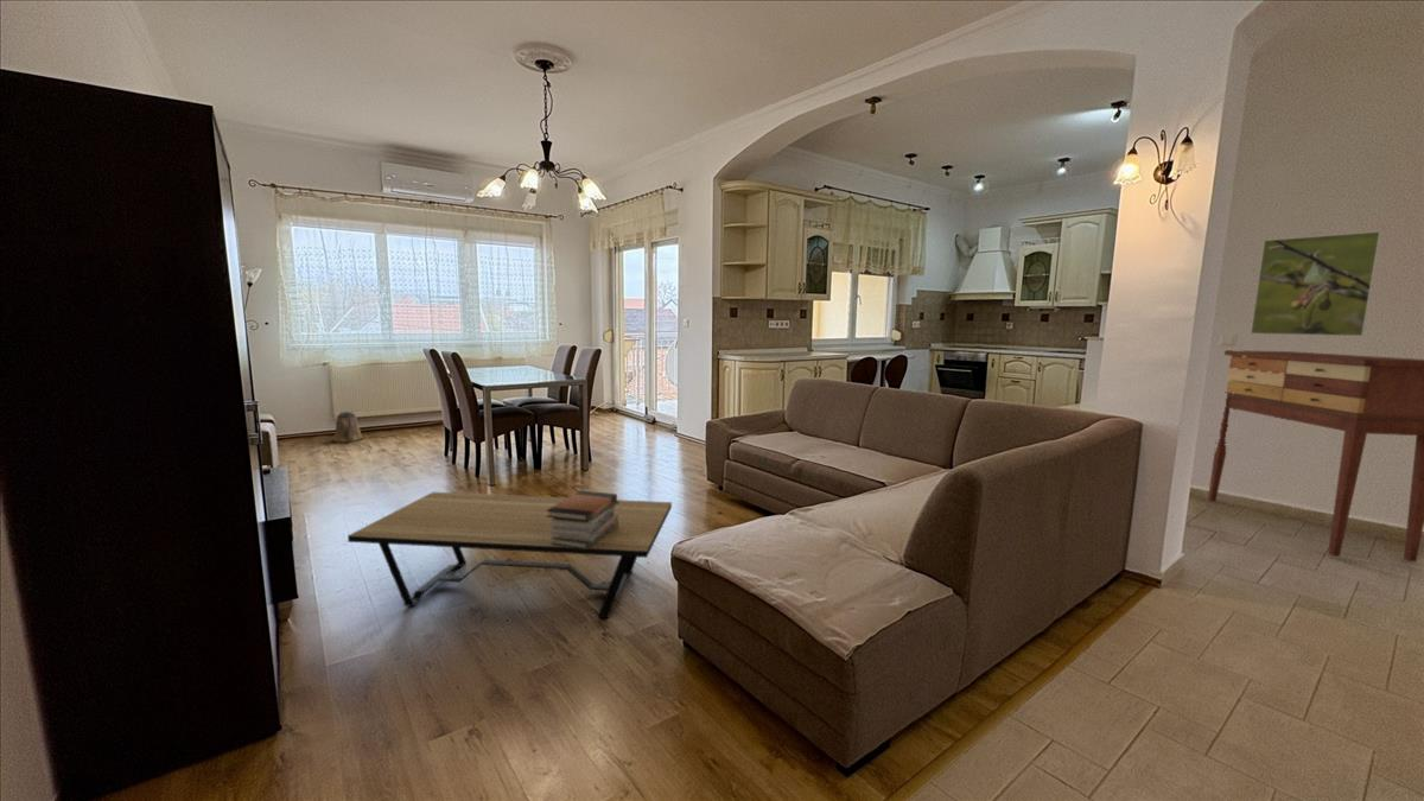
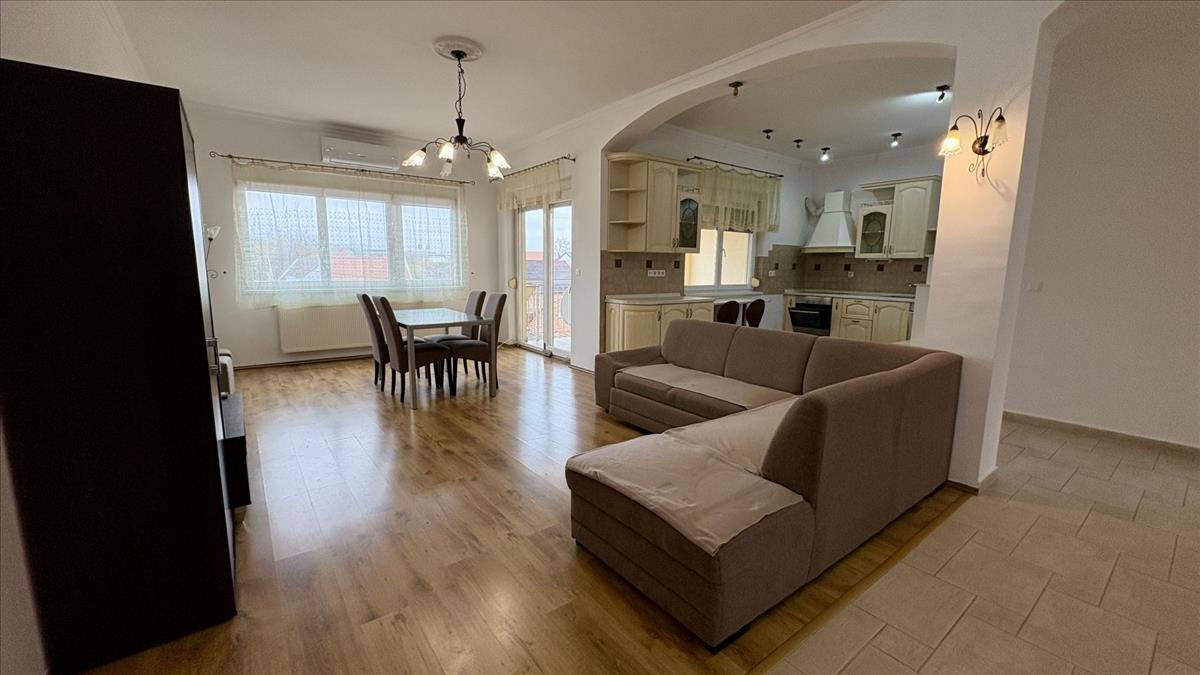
- watering can [332,411,363,444]
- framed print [1250,230,1382,337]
- console table [1207,349,1424,562]
- book stack [546,489,619,549]
- coffee table [347,491,673,619]
